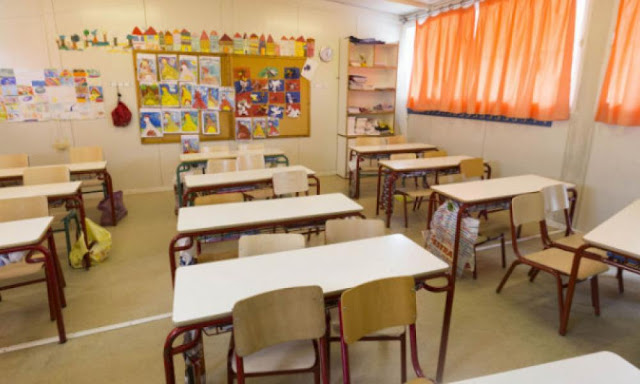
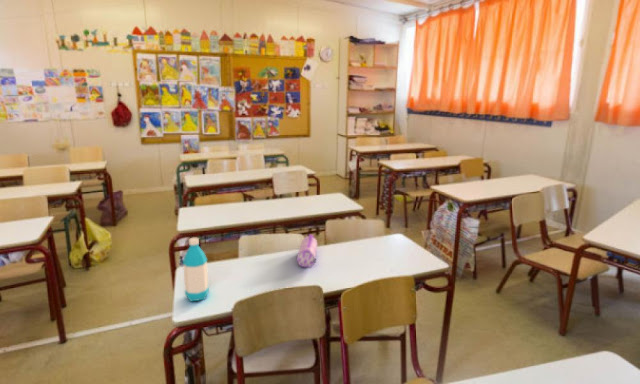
+ water bottle [182,237,210,302]
+ pencil case [296,234,318,268]
